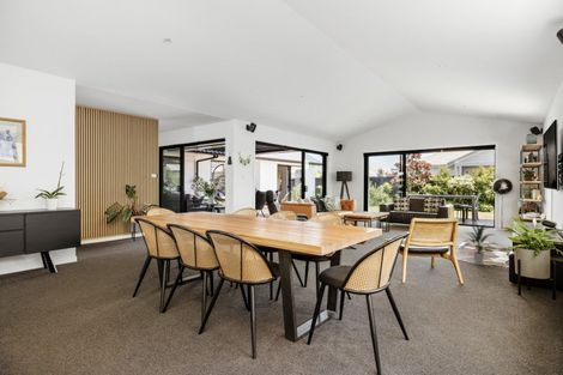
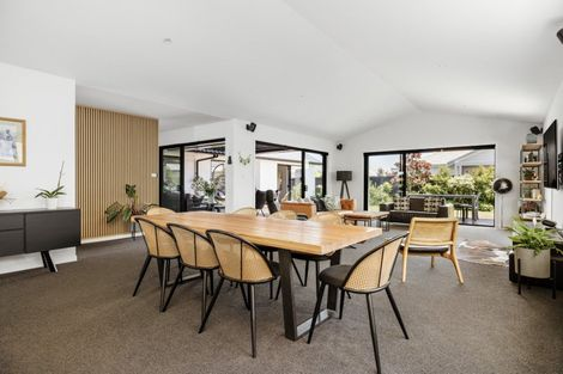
- indoor plant [461,223,500,266]
